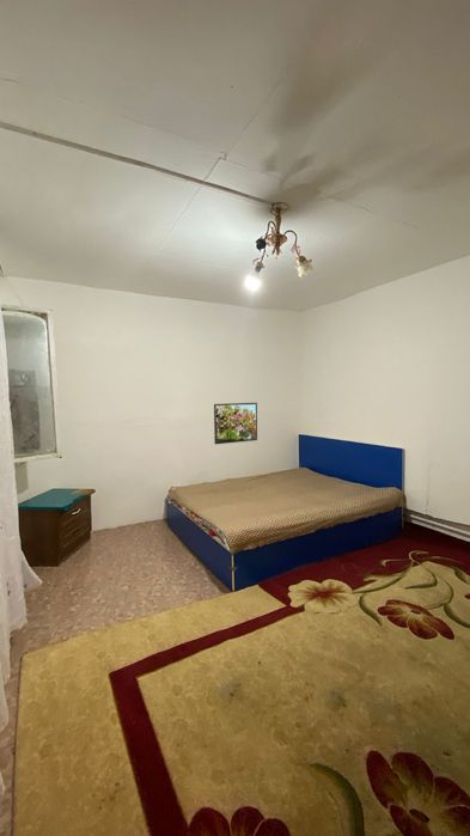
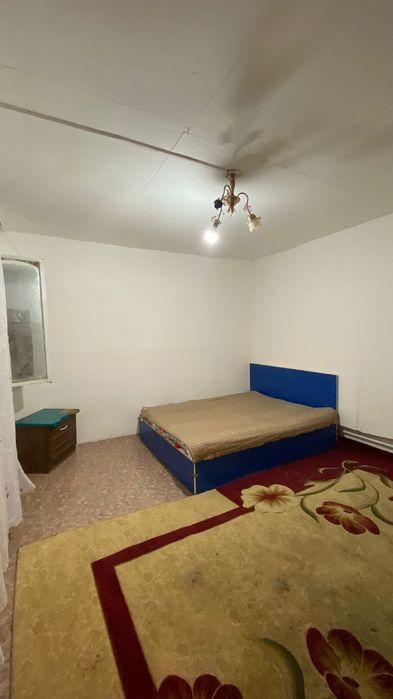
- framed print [213,402,258,445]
